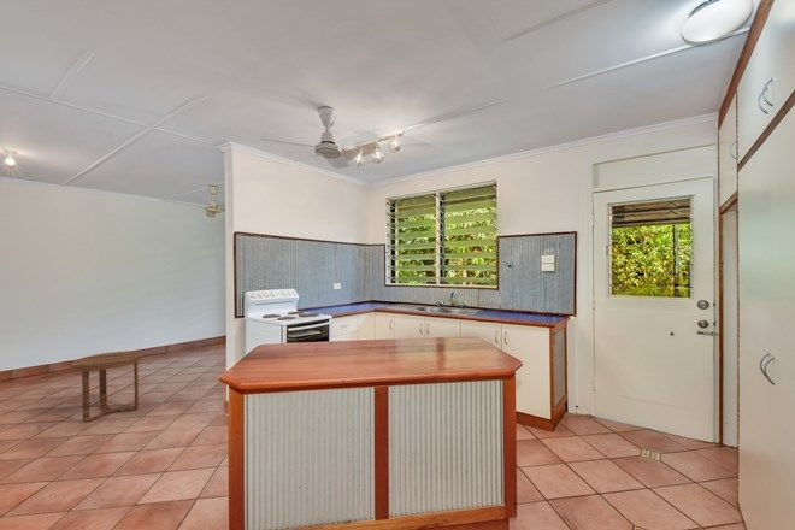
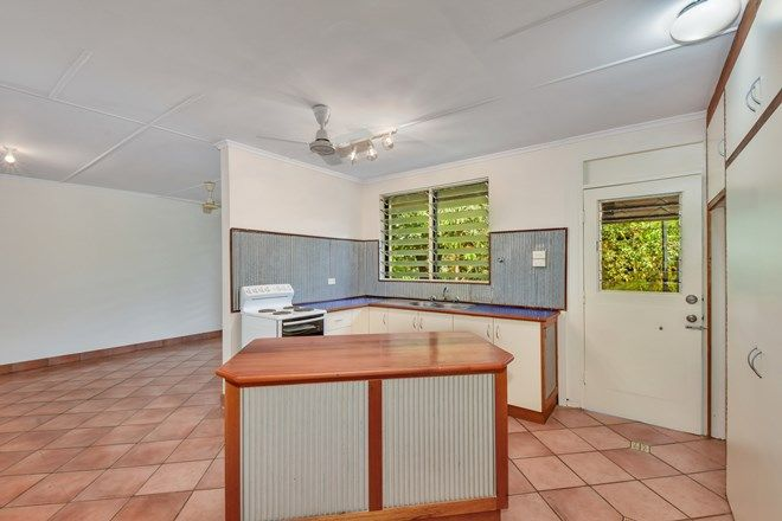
- side table [70,349,143,424]
